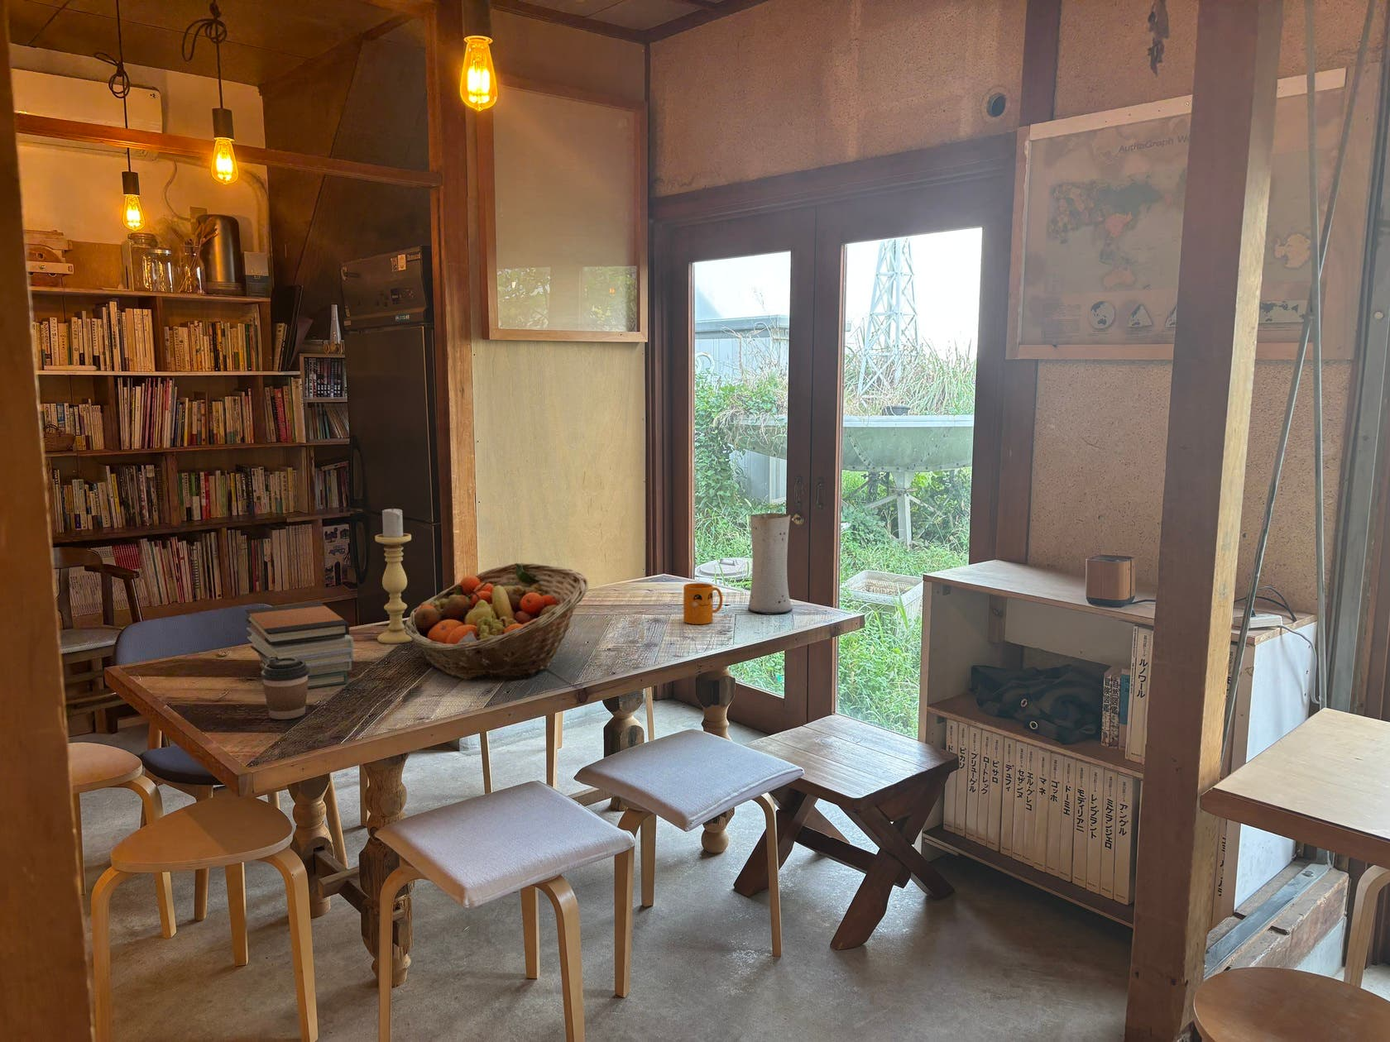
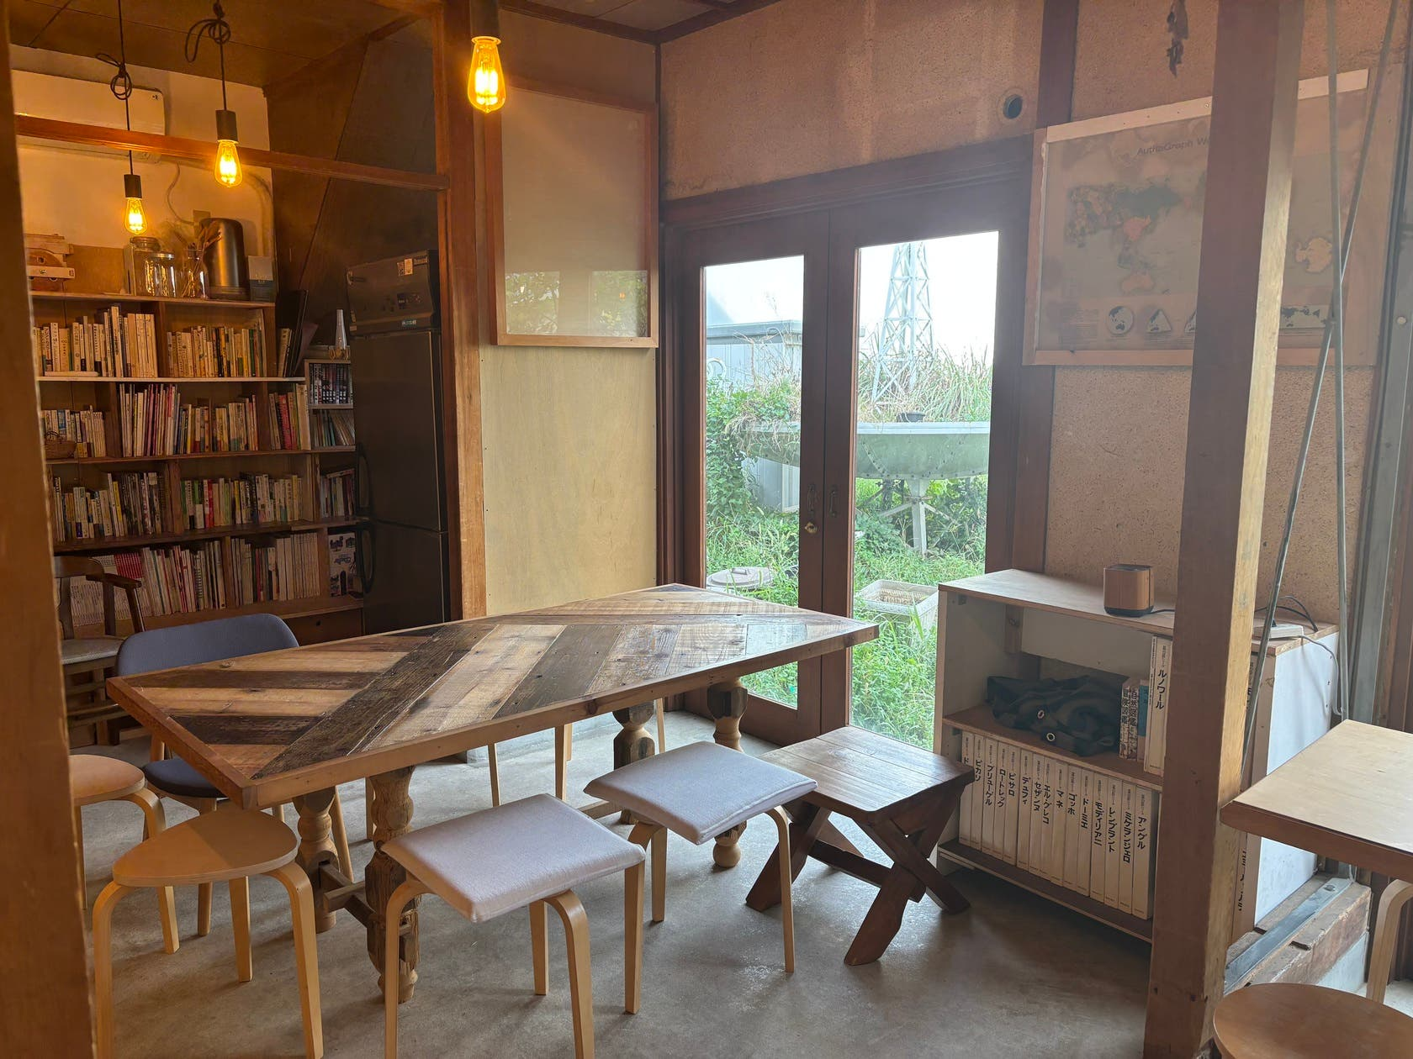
- mug [683,582,723,625]
- vase [748,512,794,615]
- coffee cup [260,656,310,720]
- book stack [244,601,355,688]
- fruit basket [405,563,589,681]
- candle holder [374,506,412,645]
